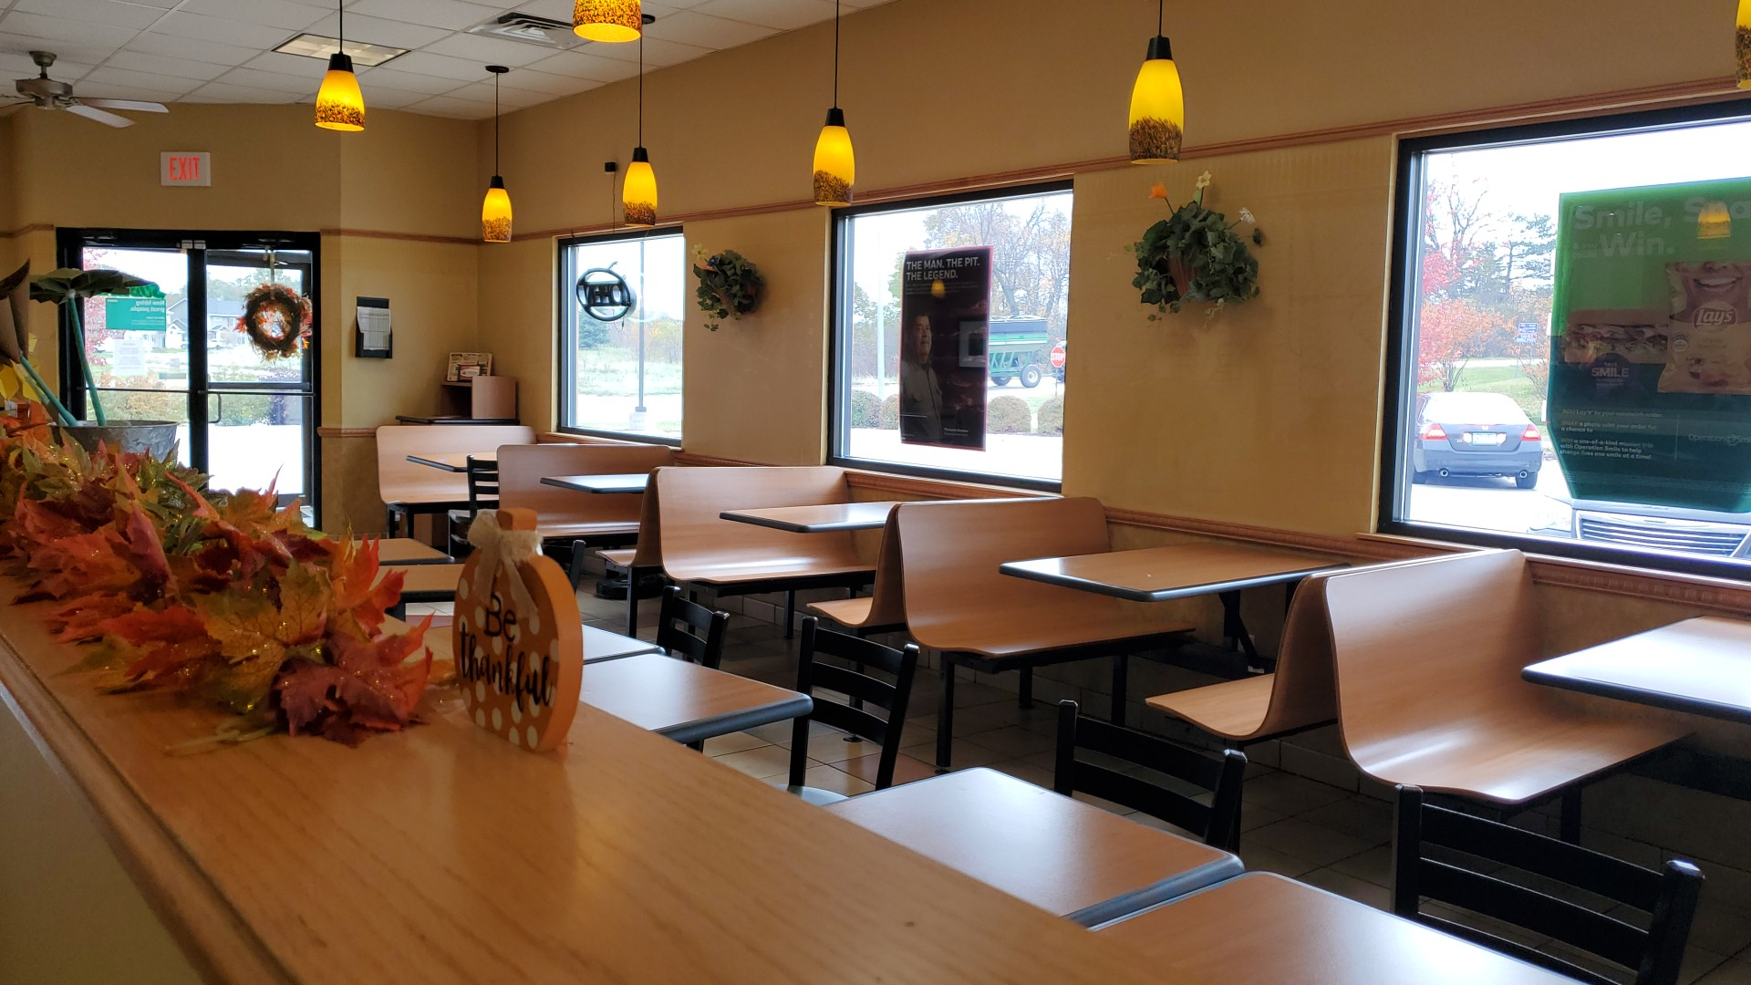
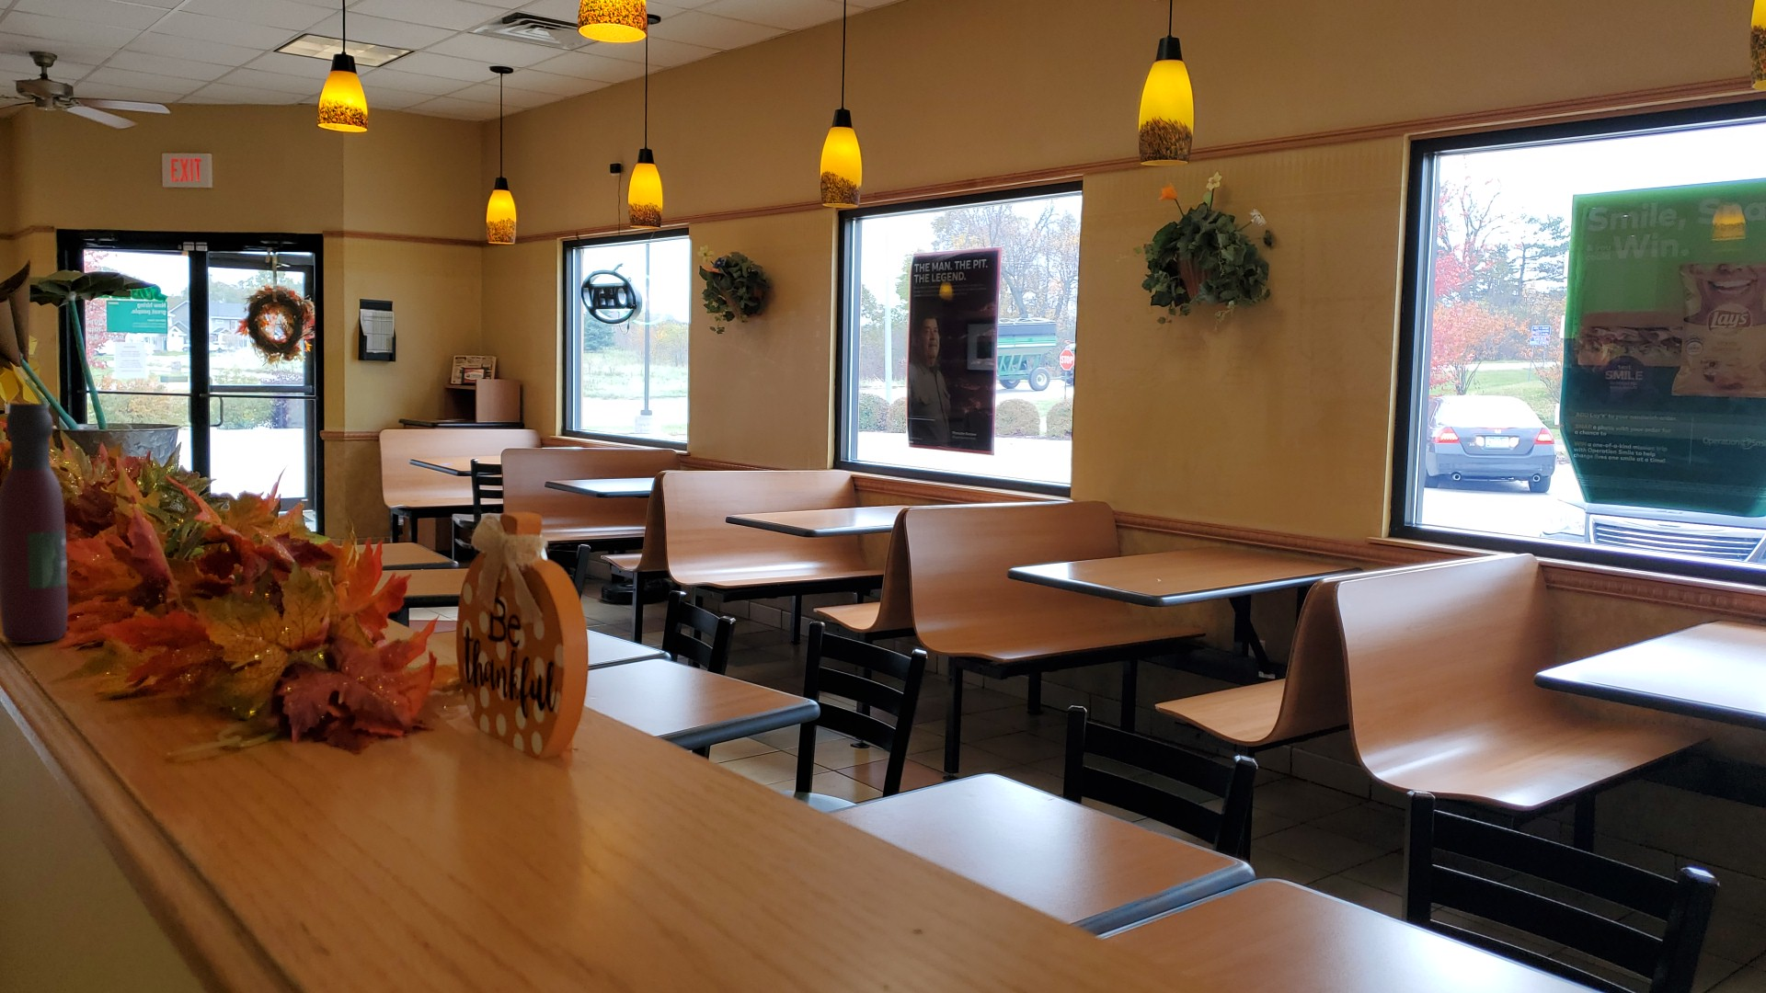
+ wine bottle [0,403,69,645]
